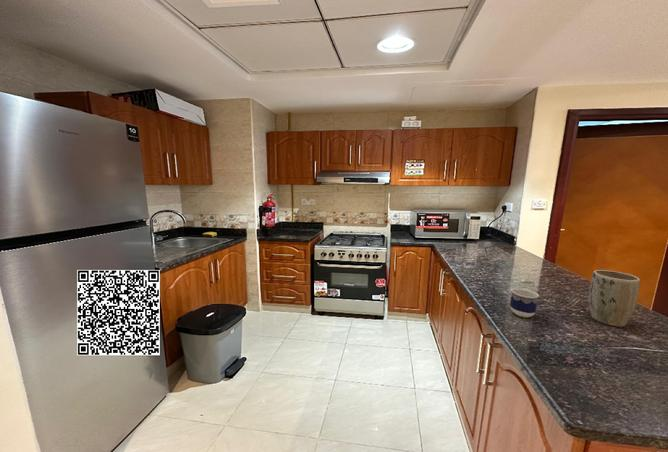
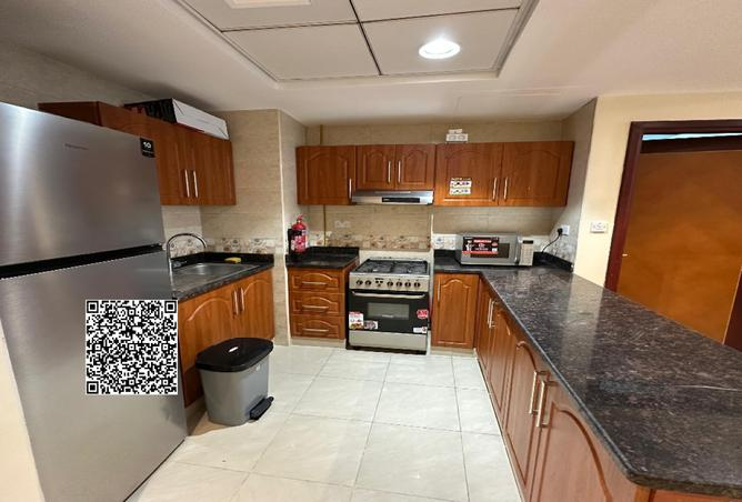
- cup [509,287,540,318]
- plant pot [588,269,641,328]
